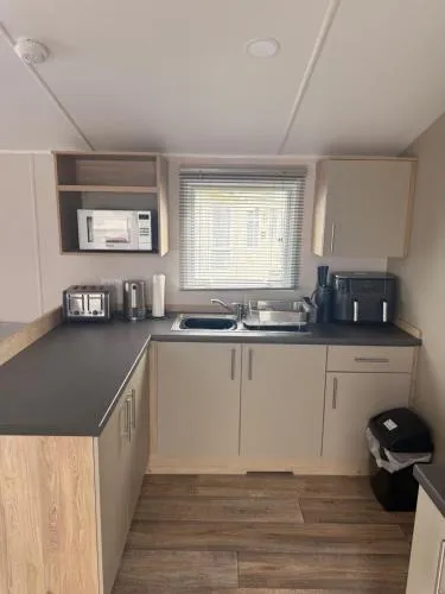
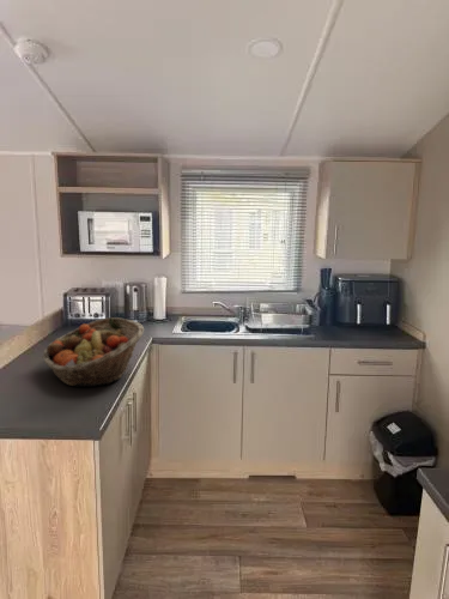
+ fruit basket [42,316,145,388]
